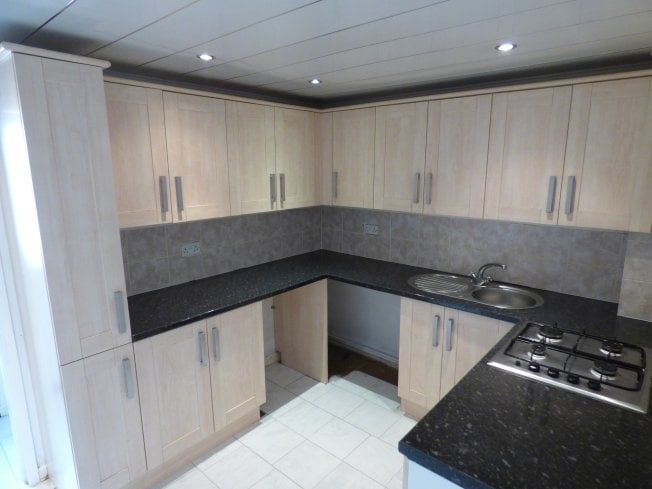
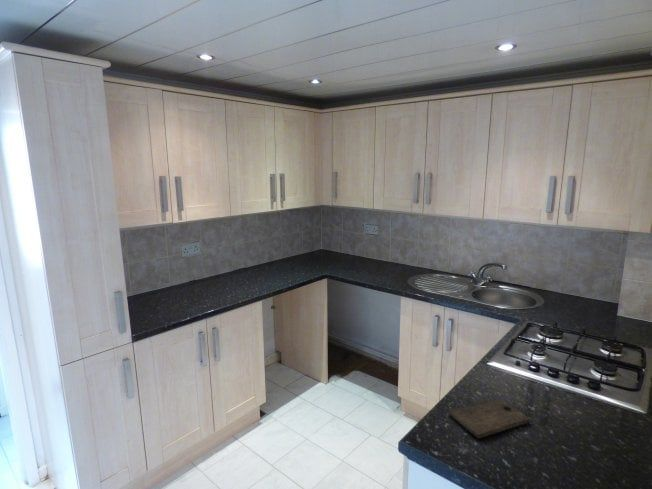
+ cutting board [448,396,531,440]
